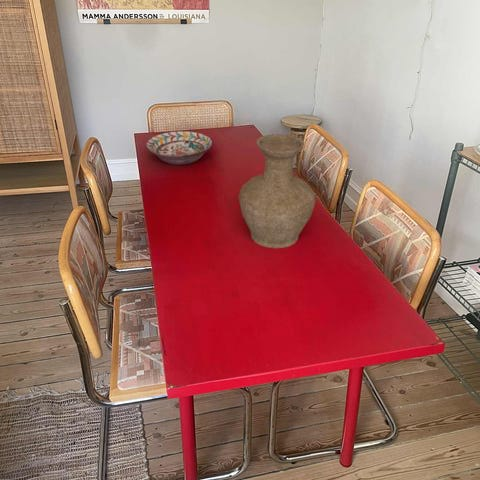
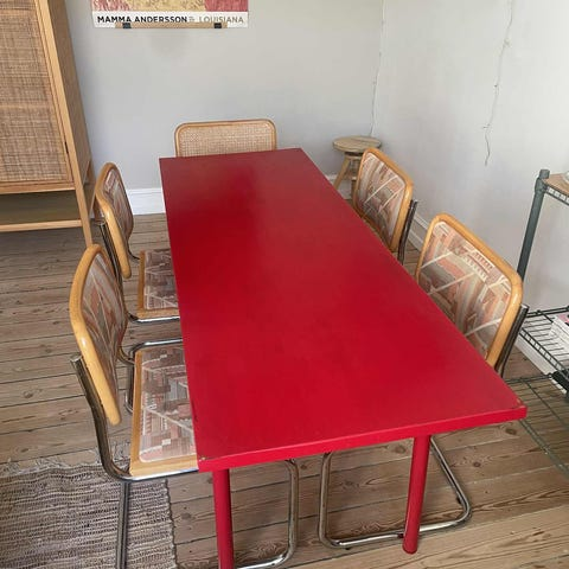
- decorative bowl [145,130,214,166]
- vase [238,133,316,249]
